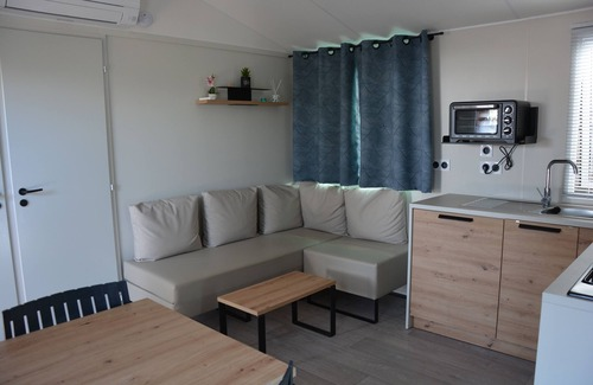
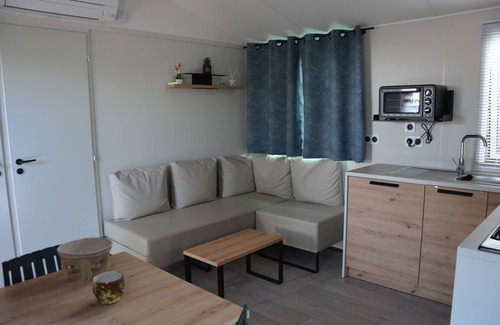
+ cup [91,270,126,305]
+ bowl [56,236,114,283]
